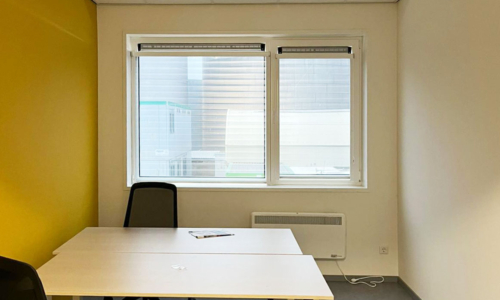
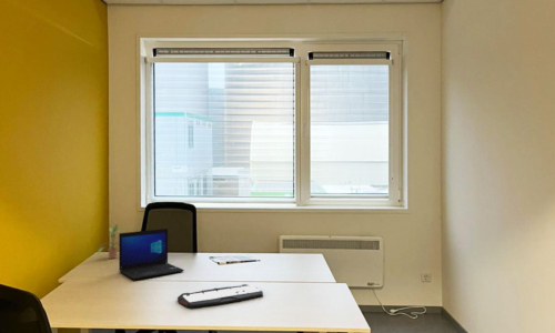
+ keyboard [176,283,264,309]
+ potted plant [97,223,123,260]
+ laptop [118,228,185,281]
